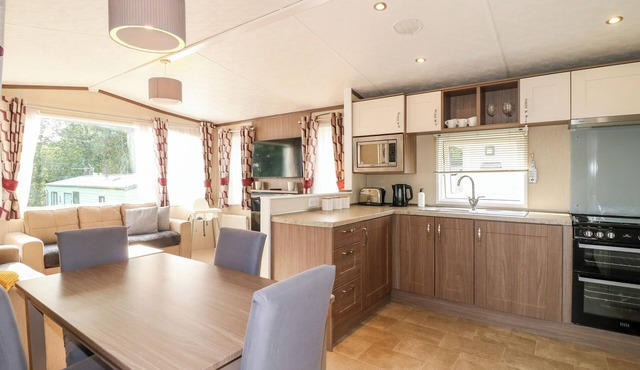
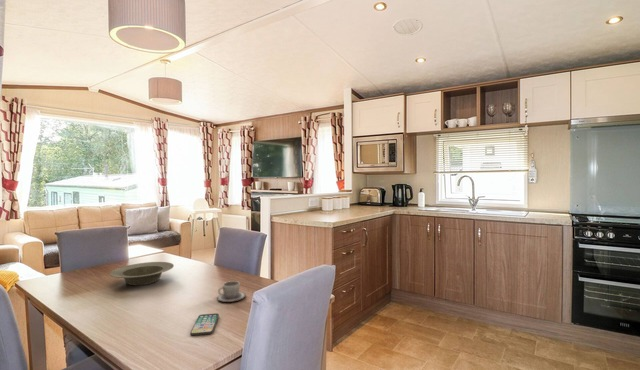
+ cup [216,280,247,303]
+ bowl [109,261,175,286]
+ smartphone [189,312,220,336]
